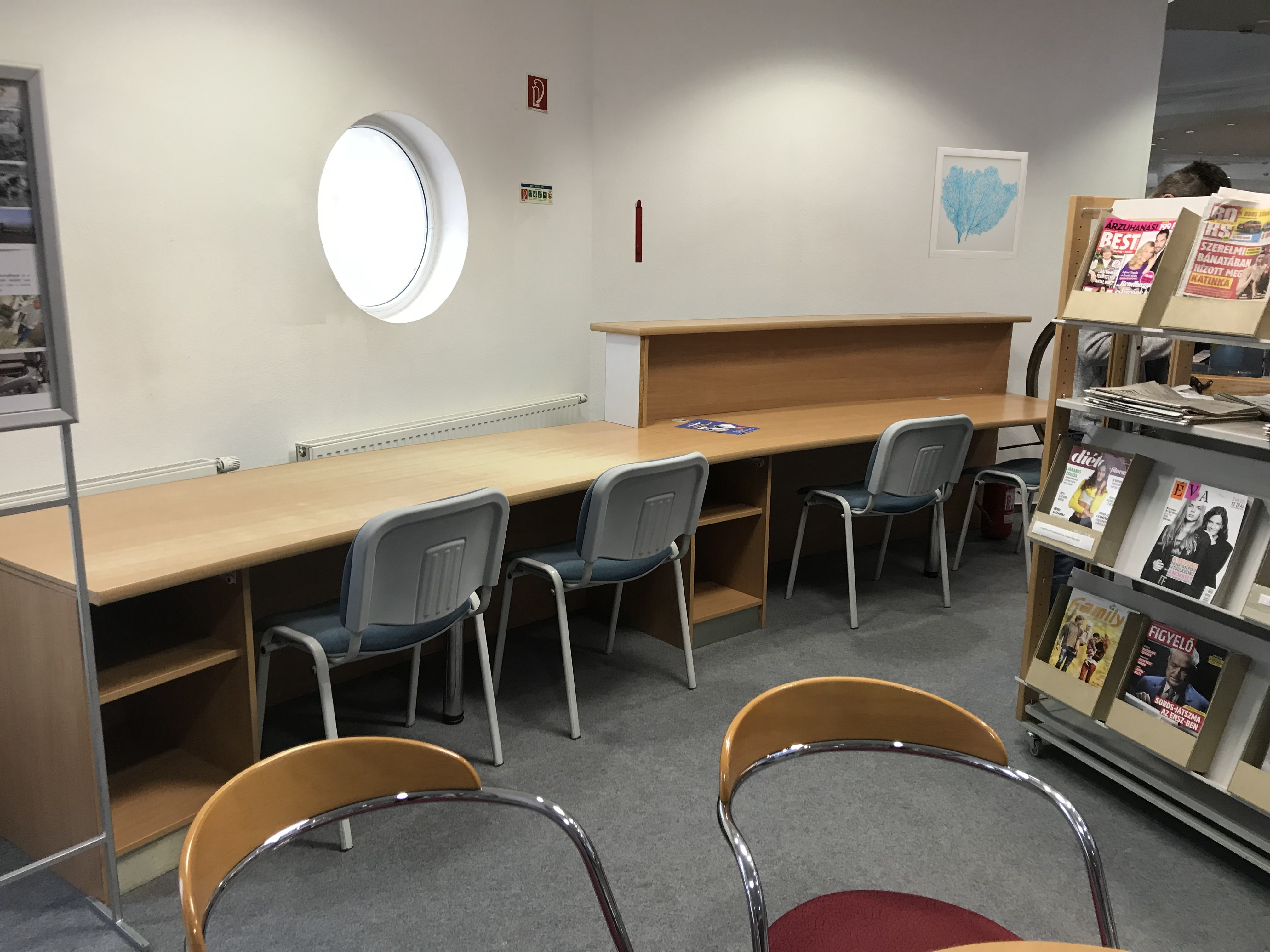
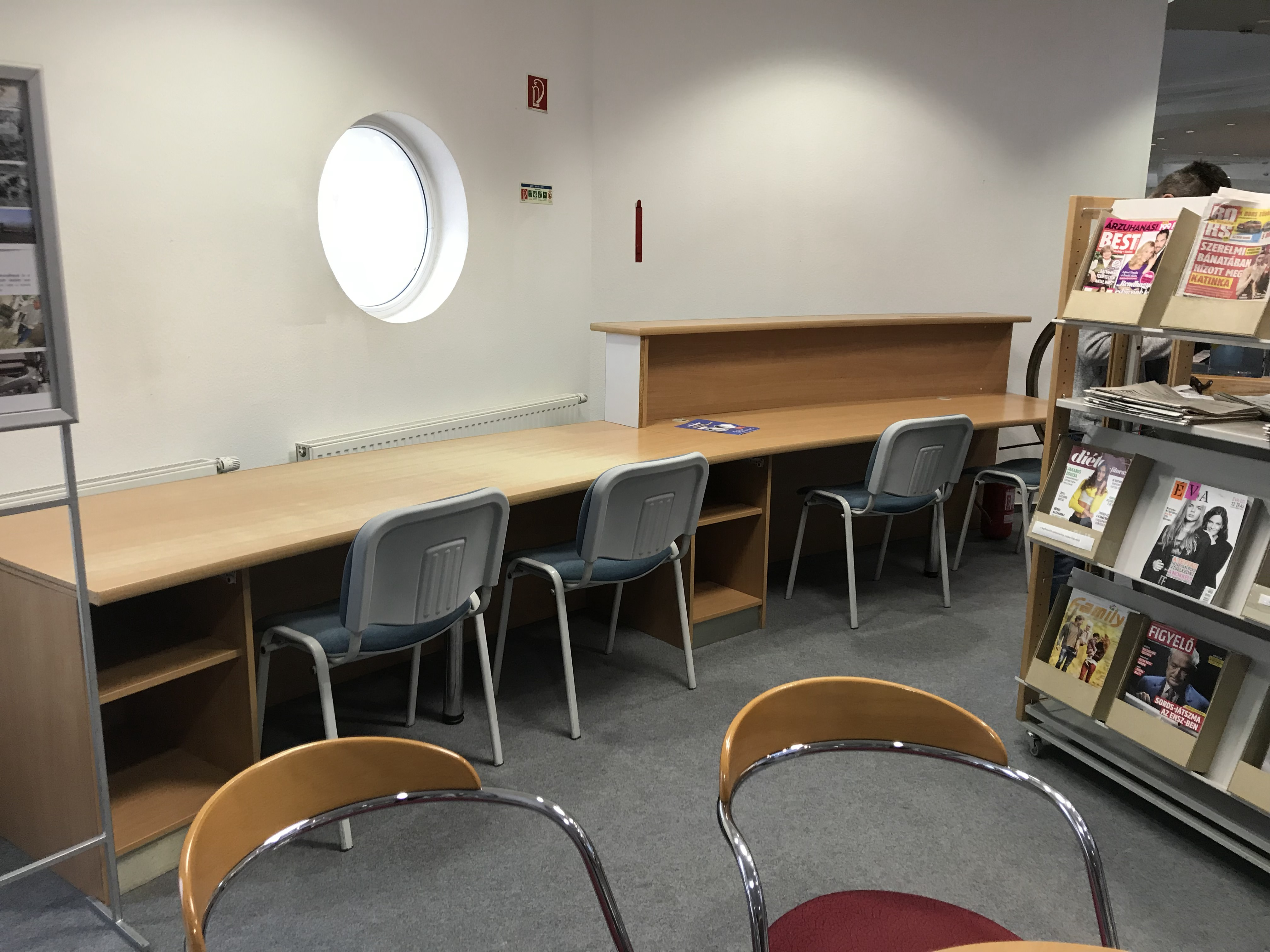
- wall art [928,146,1029,260]
